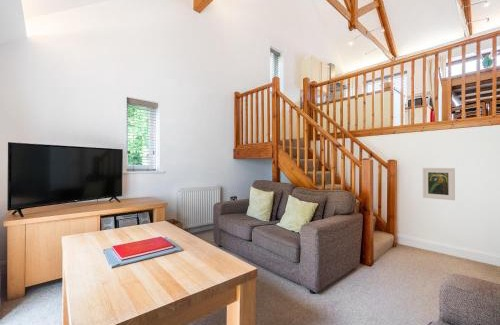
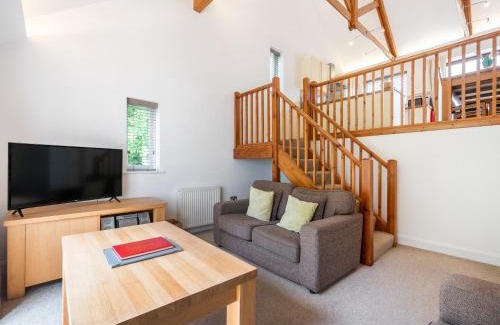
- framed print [422,167,456,201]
